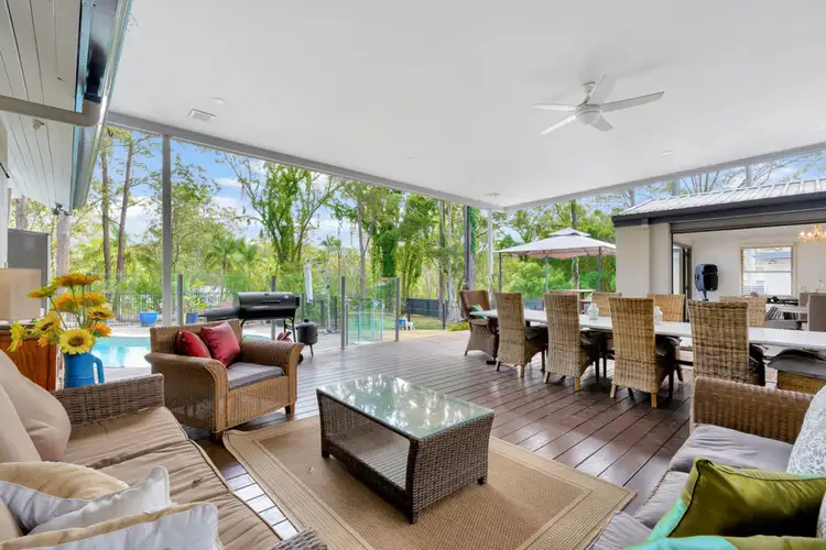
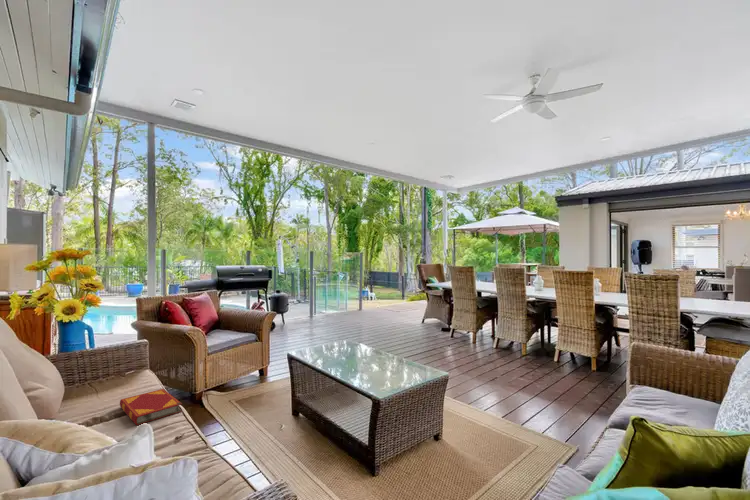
+ hardback book [119,388,183,426]
